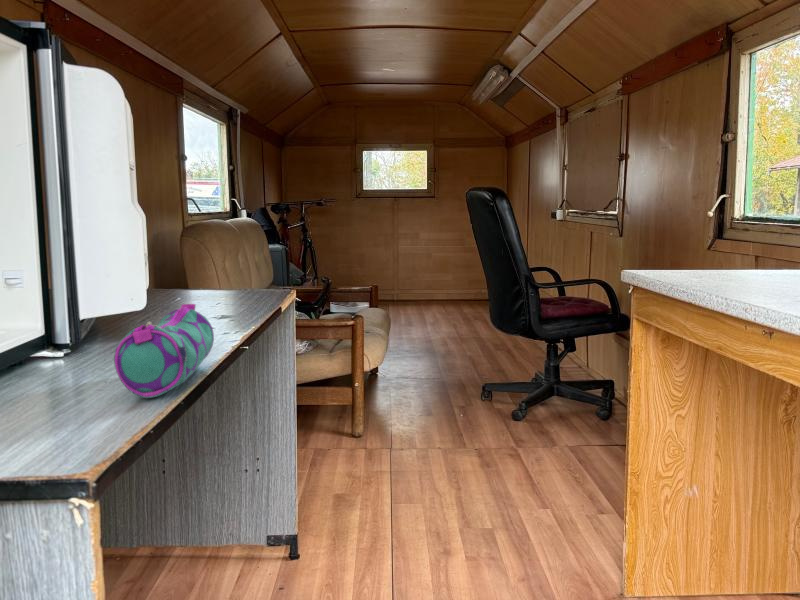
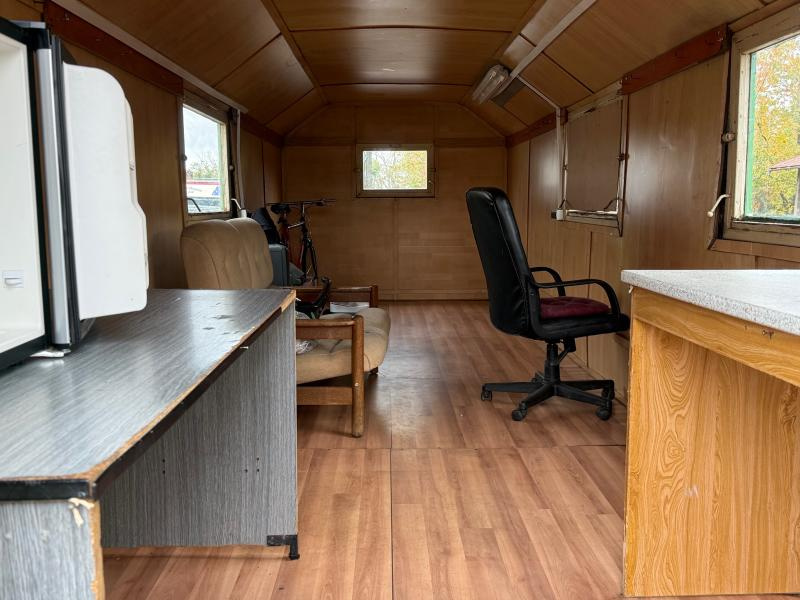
- pencil case [113,303,215,399]
